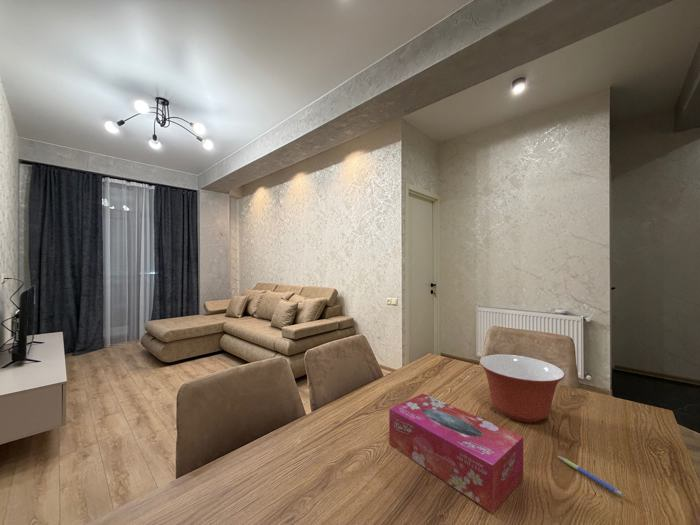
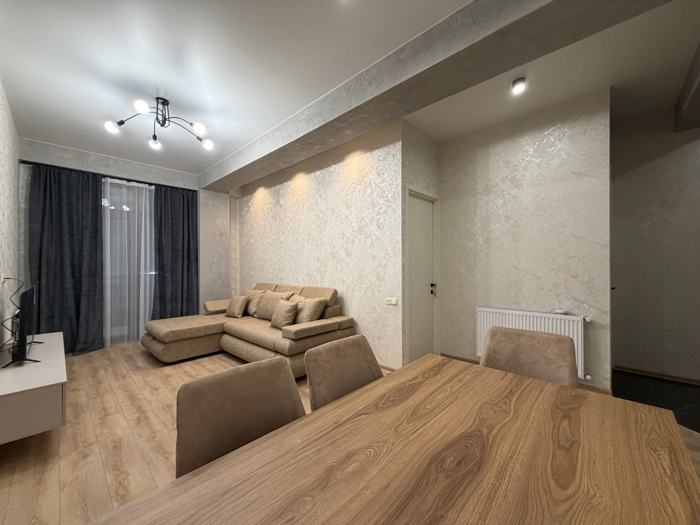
- tissue box [388,393,524,515]
- mixing bowl [479,354,566,423]
- pen [557,455,624,497]
